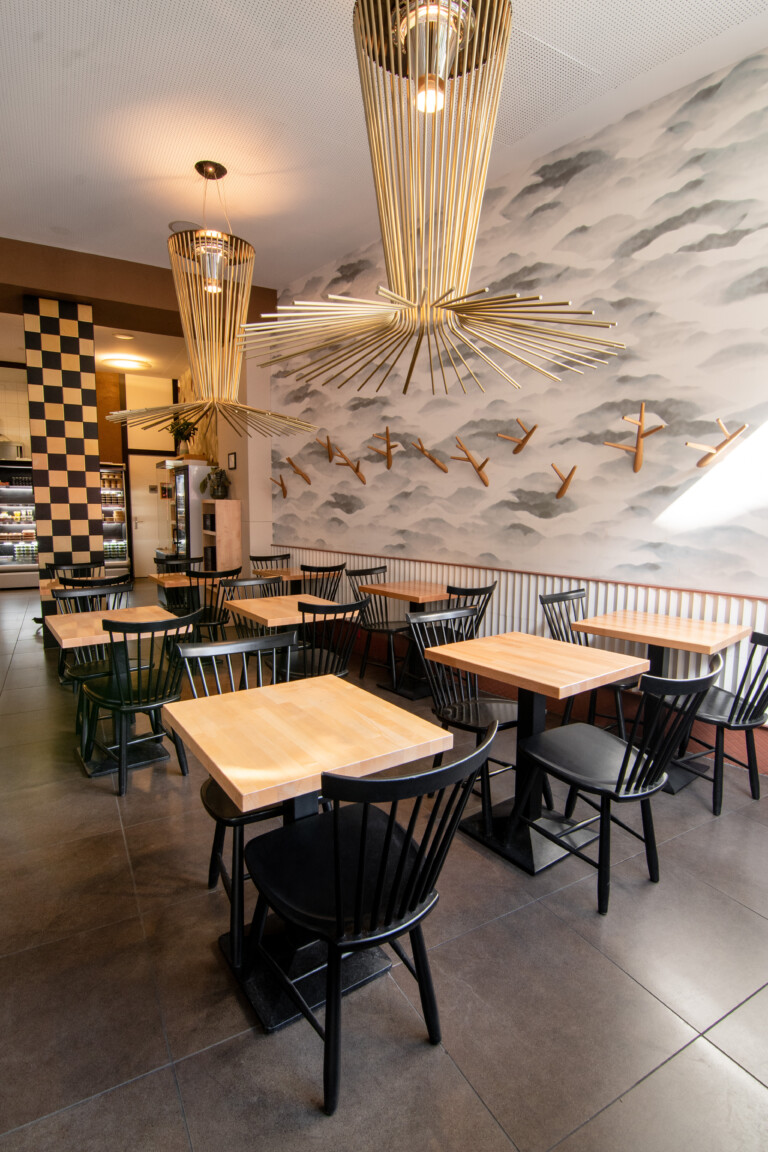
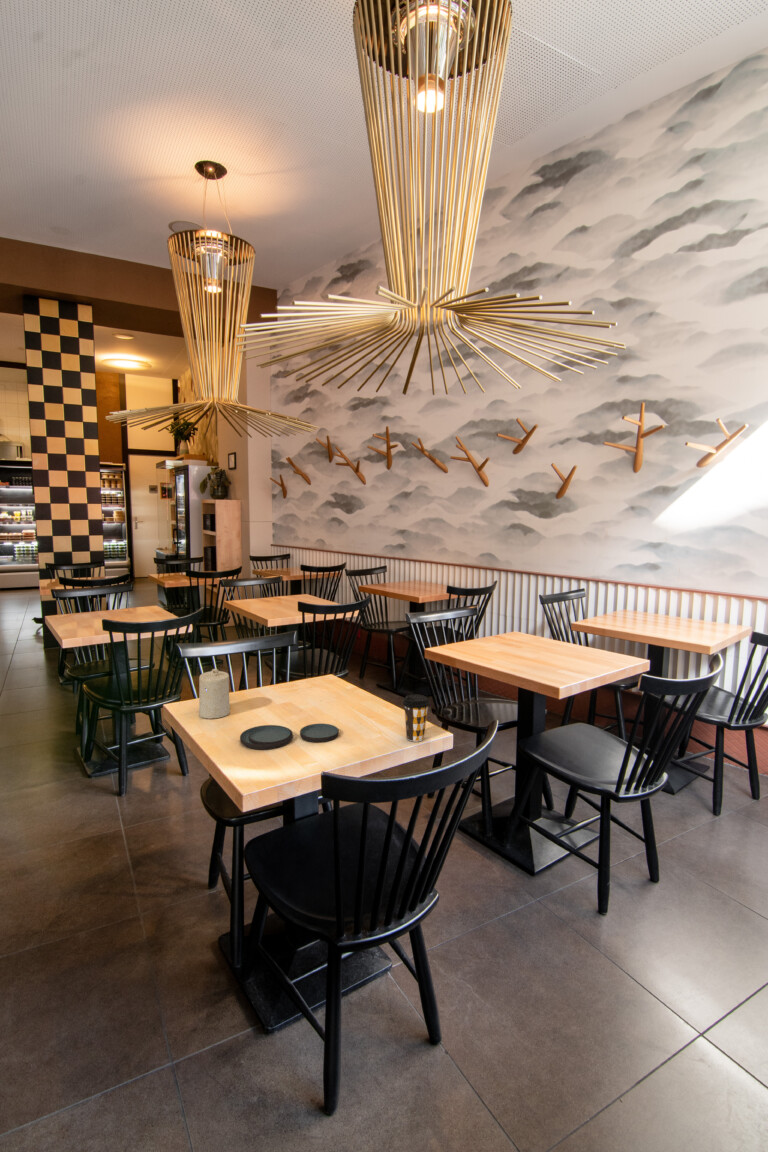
+ plate [239,723,340,750]
+ candle [198,668,231,720]
+ coffee cup [402,693,431,743]
